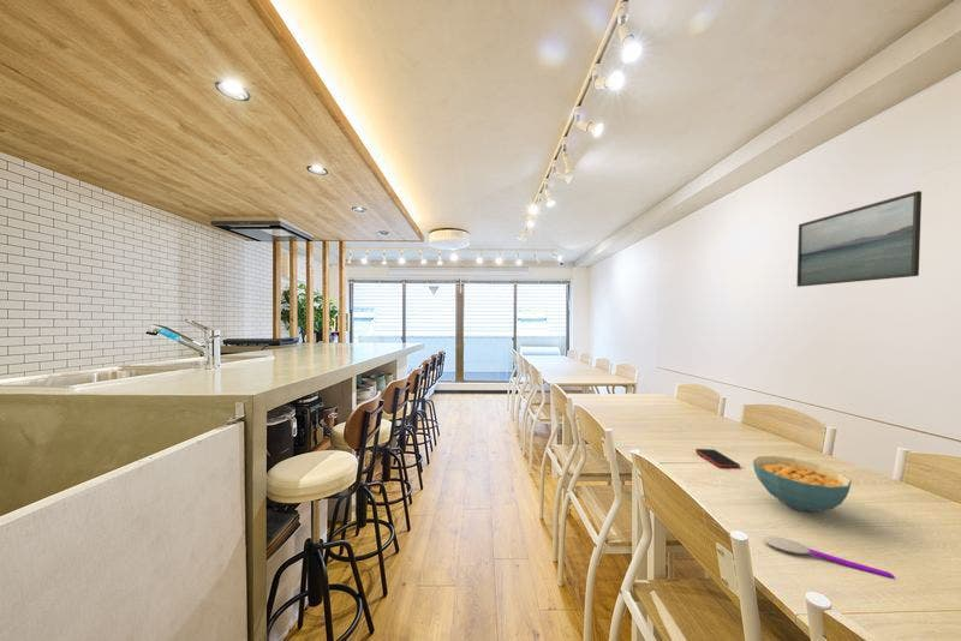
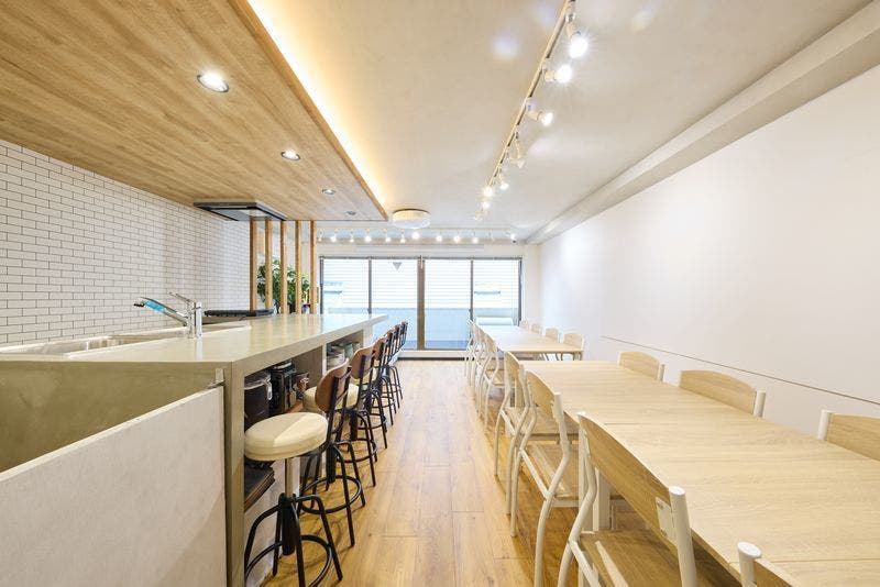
- cereal bowl [752,455,853,513]
- smartphone [694,448,741,469]
- spoon [763,535,895,580]
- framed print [795,190,923,288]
